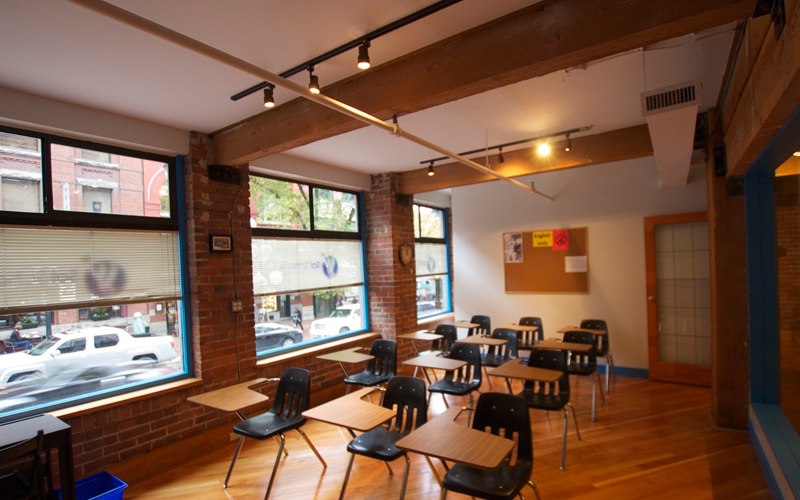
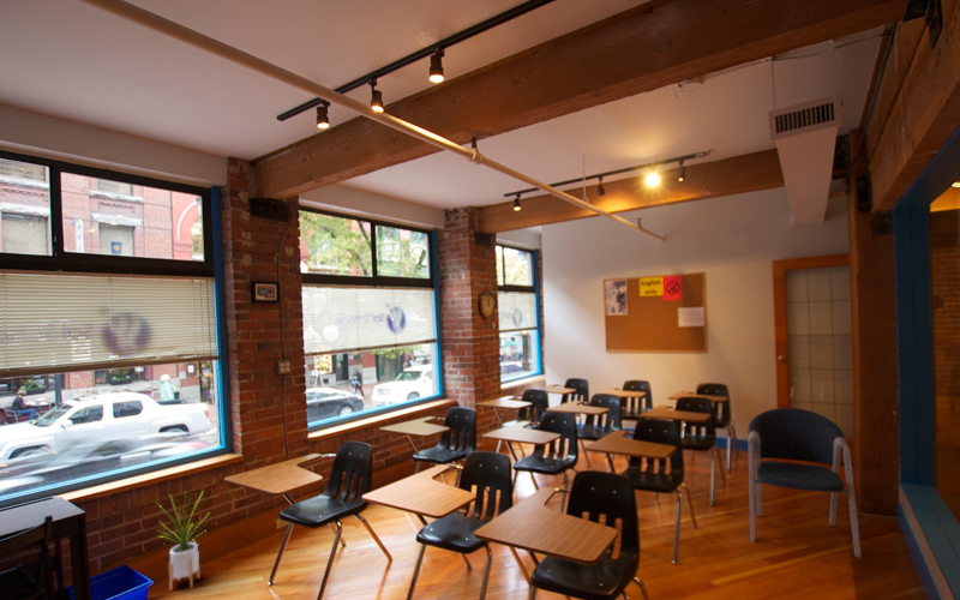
+ chair [746,407,862,558]
+ house plant [155,488,210,592]
